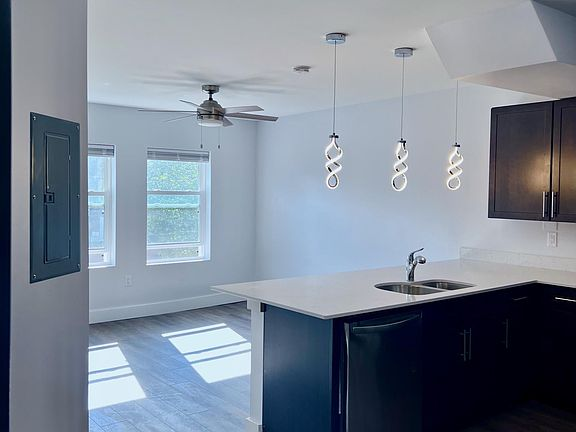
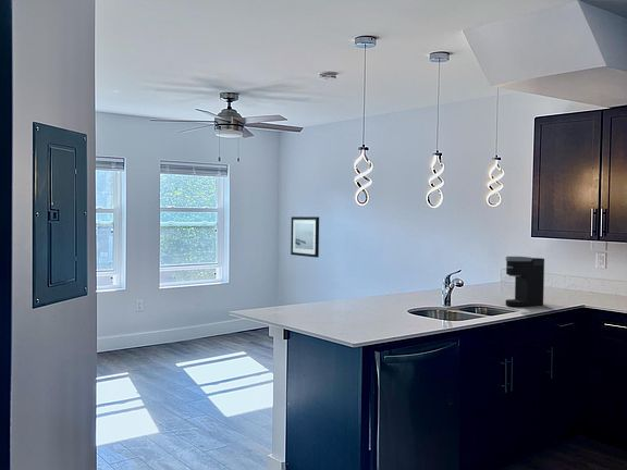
+ wall art [290,215,320,259]
+ coffee maker [505,256,545,308]
